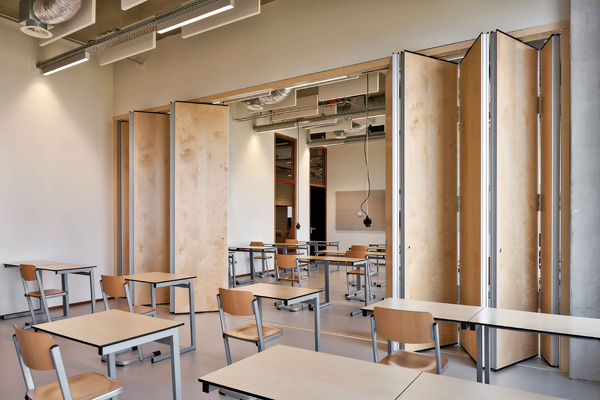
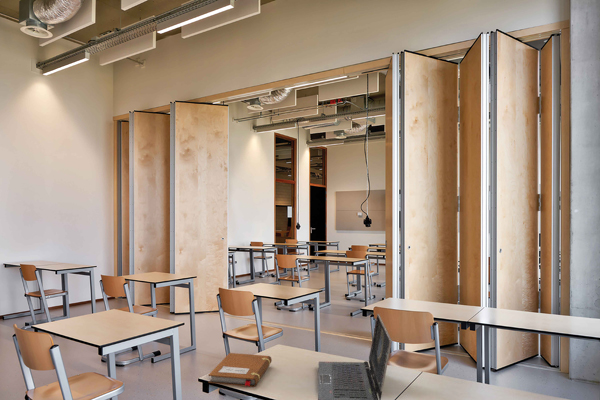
+ laptop computer [317,313,393,400]
+ notebook [208,352,273,388]
